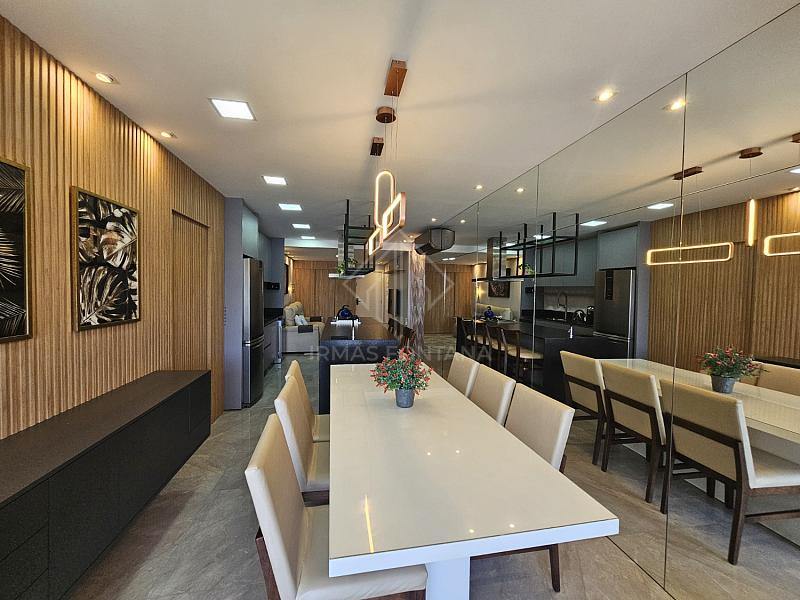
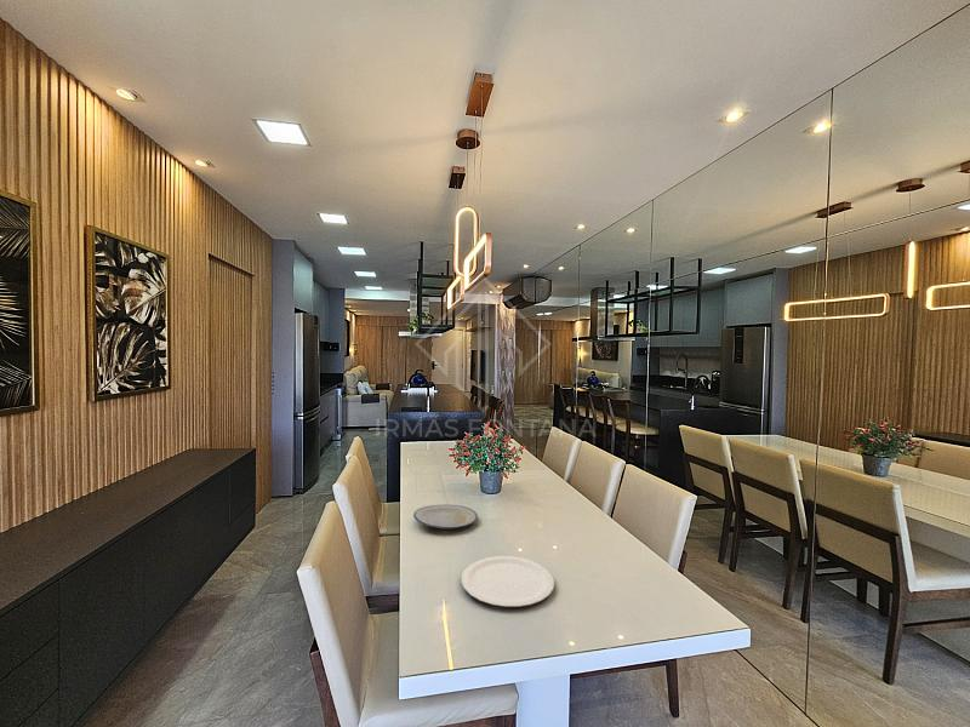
+ plate [412,504,479,529]
+ plate [461,555,555,608]
